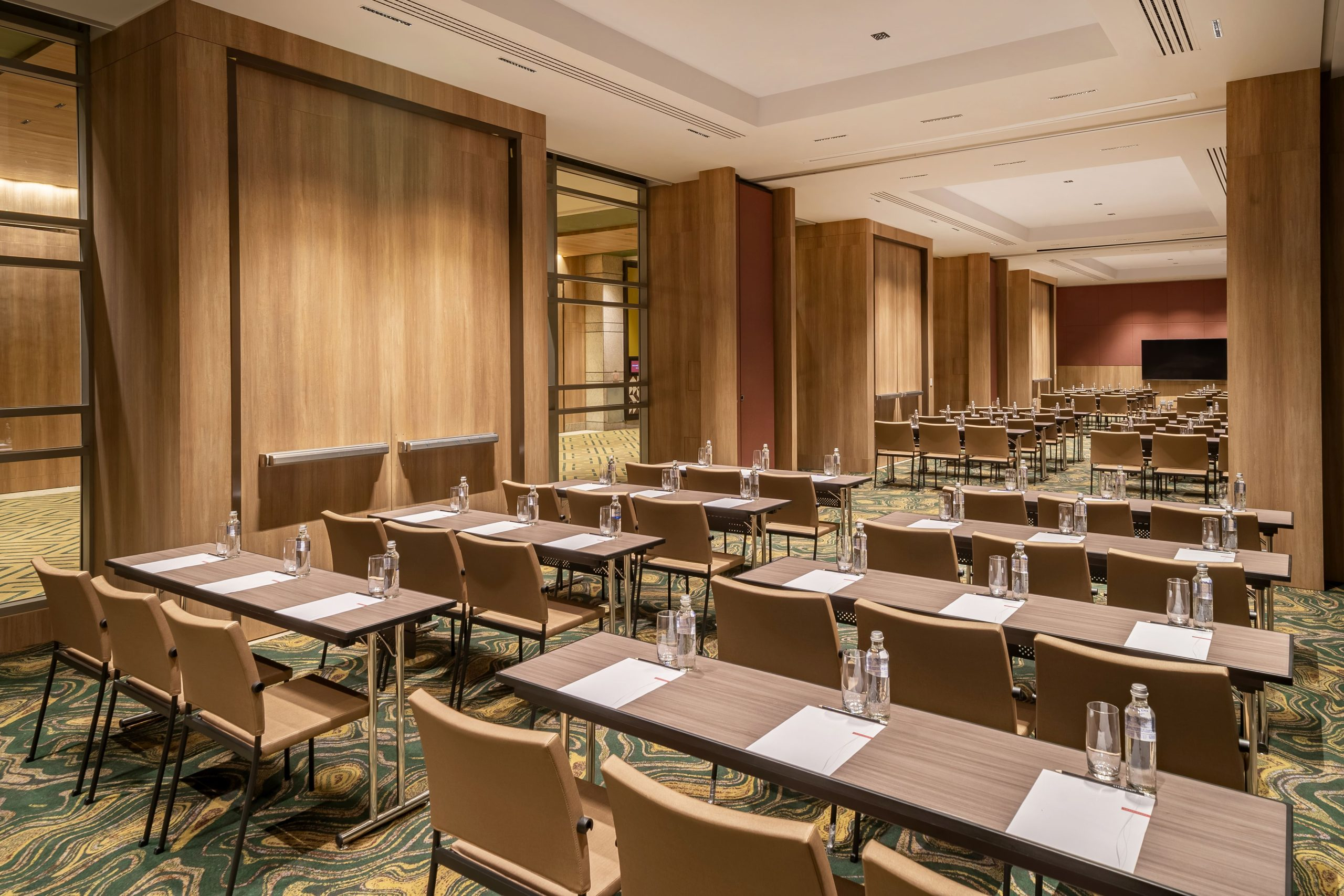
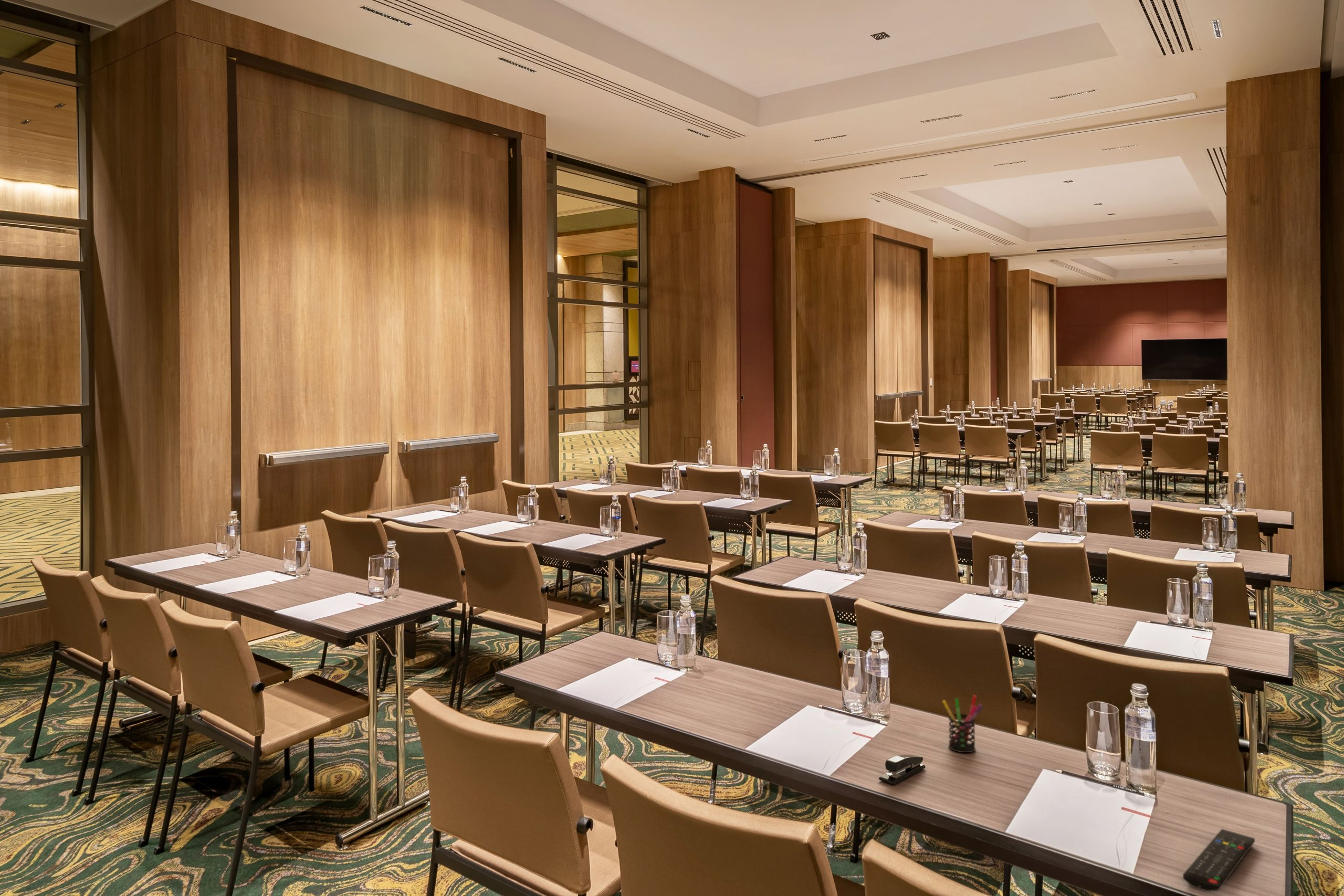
+ pen holder [942,695,983,753]
+ remote control [1182,828,1255,892]
+ stapler [878,754,926,785]
